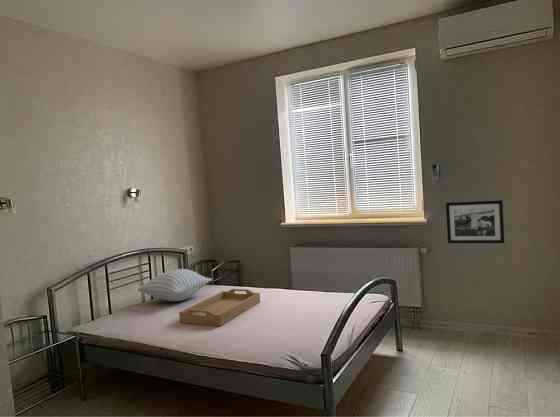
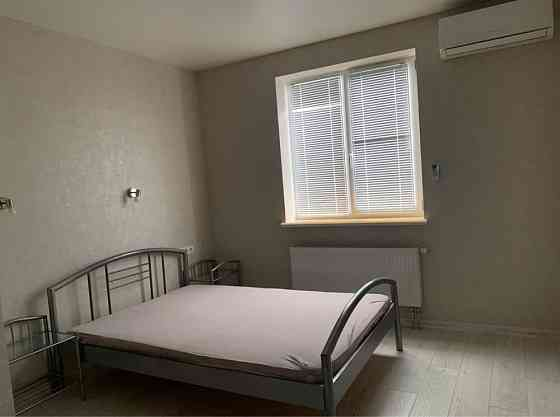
- pillow [136,268,213,302]
- picture frame [445,199,505,244]
- serving tray [178,288,261,327]
